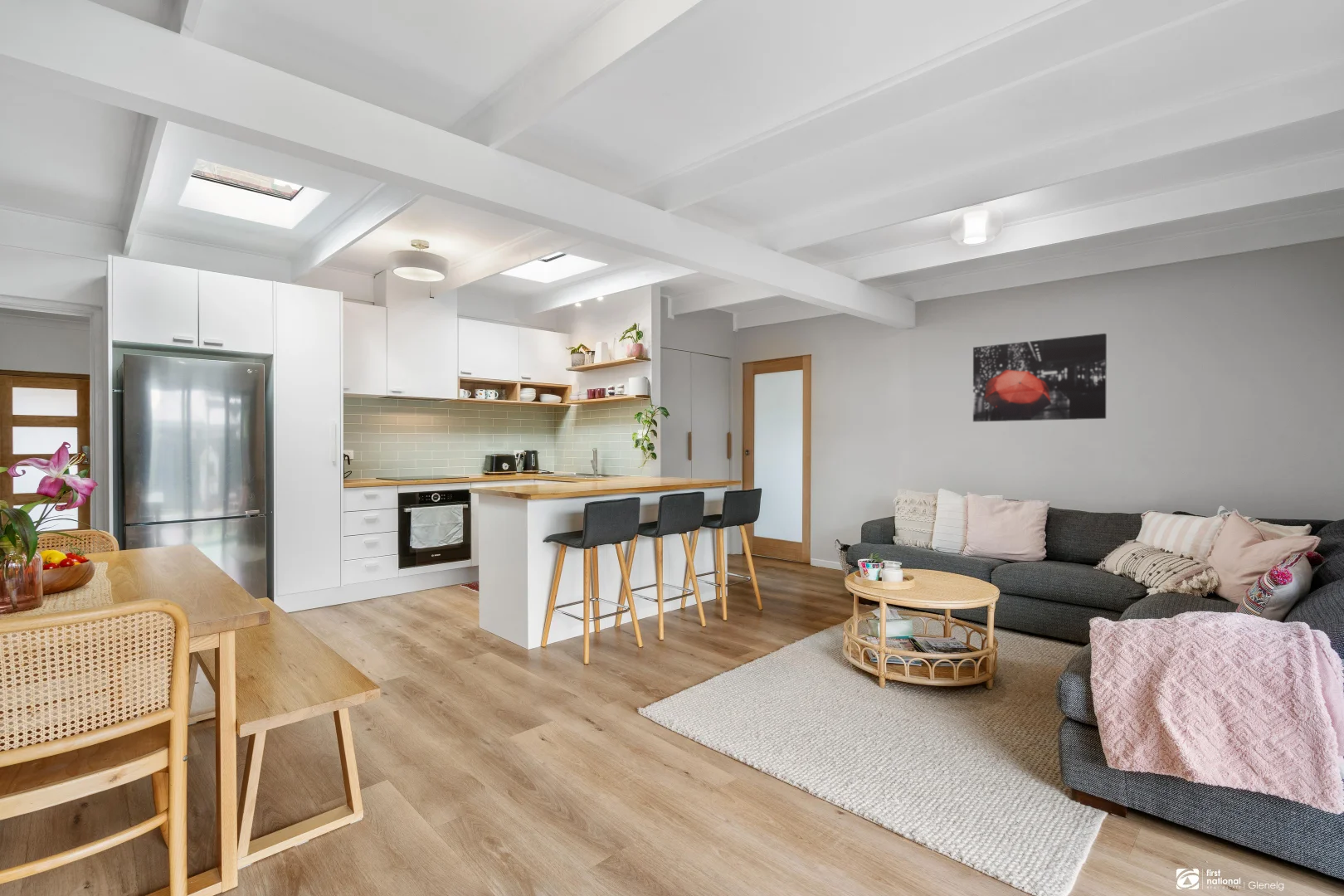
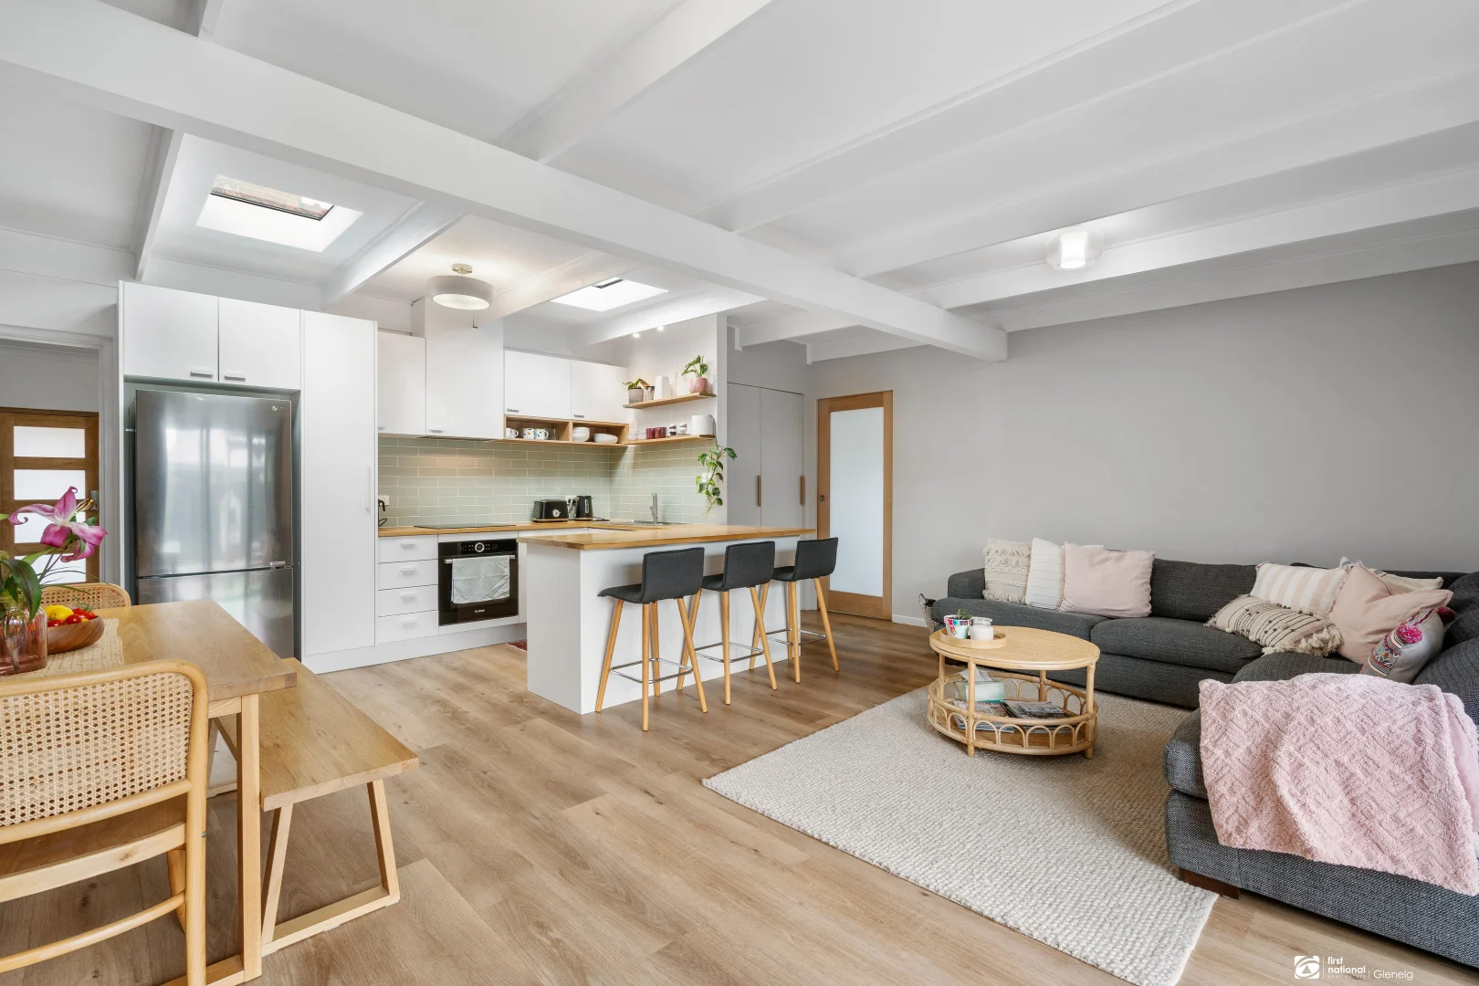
- wall art [972,333,1108,422]
